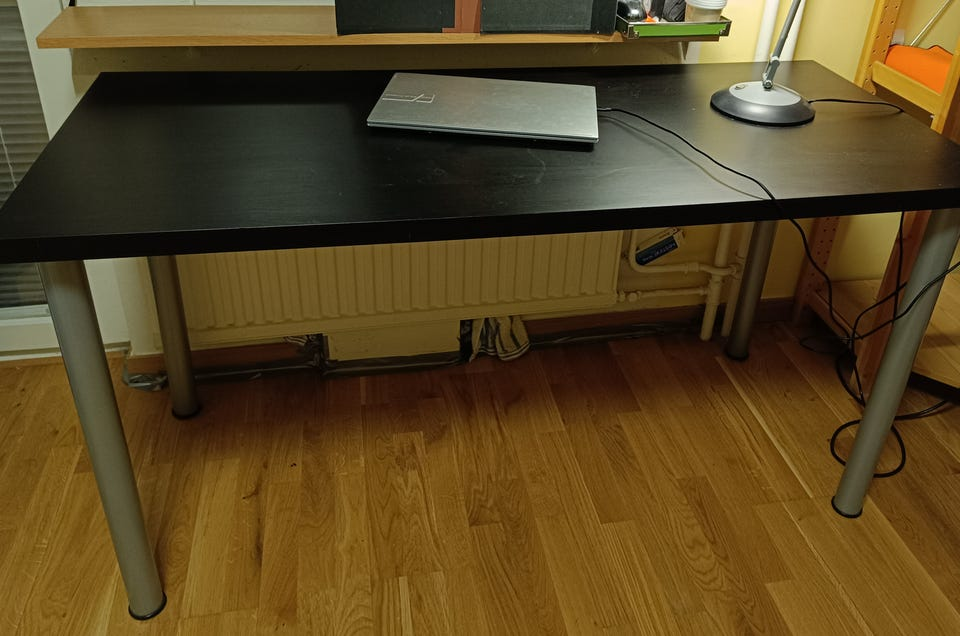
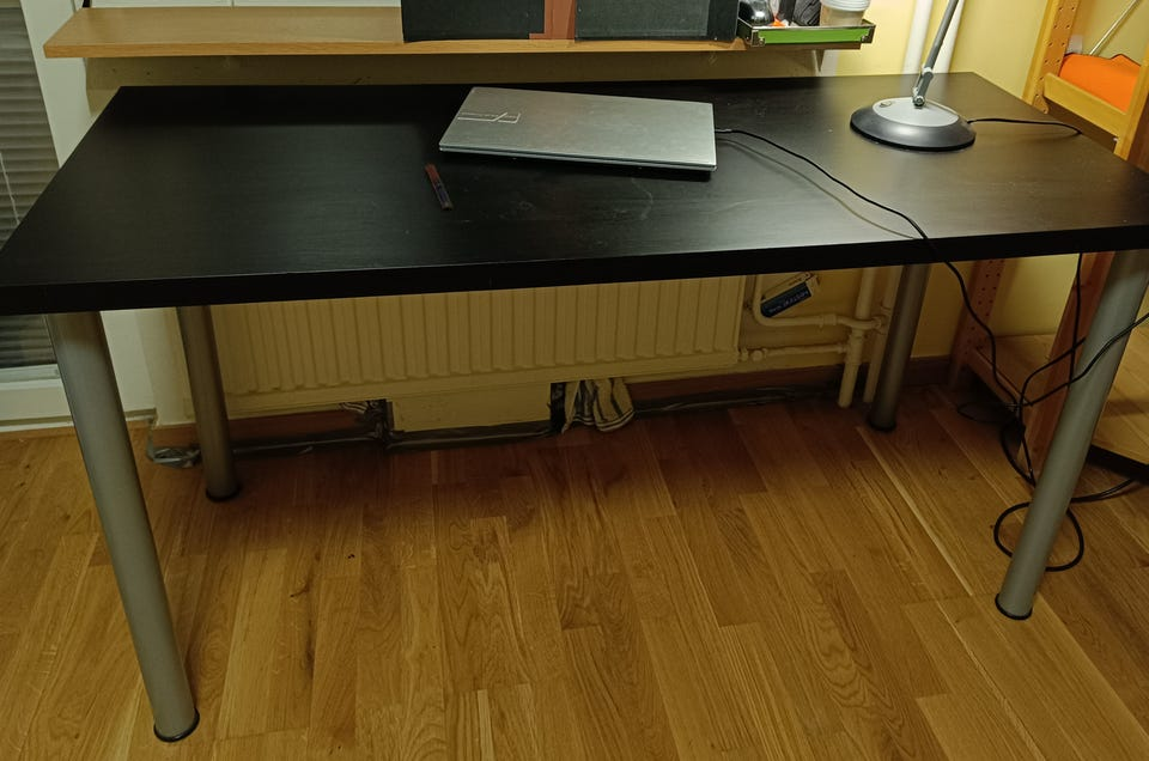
+ pen [425,163,454,209]
